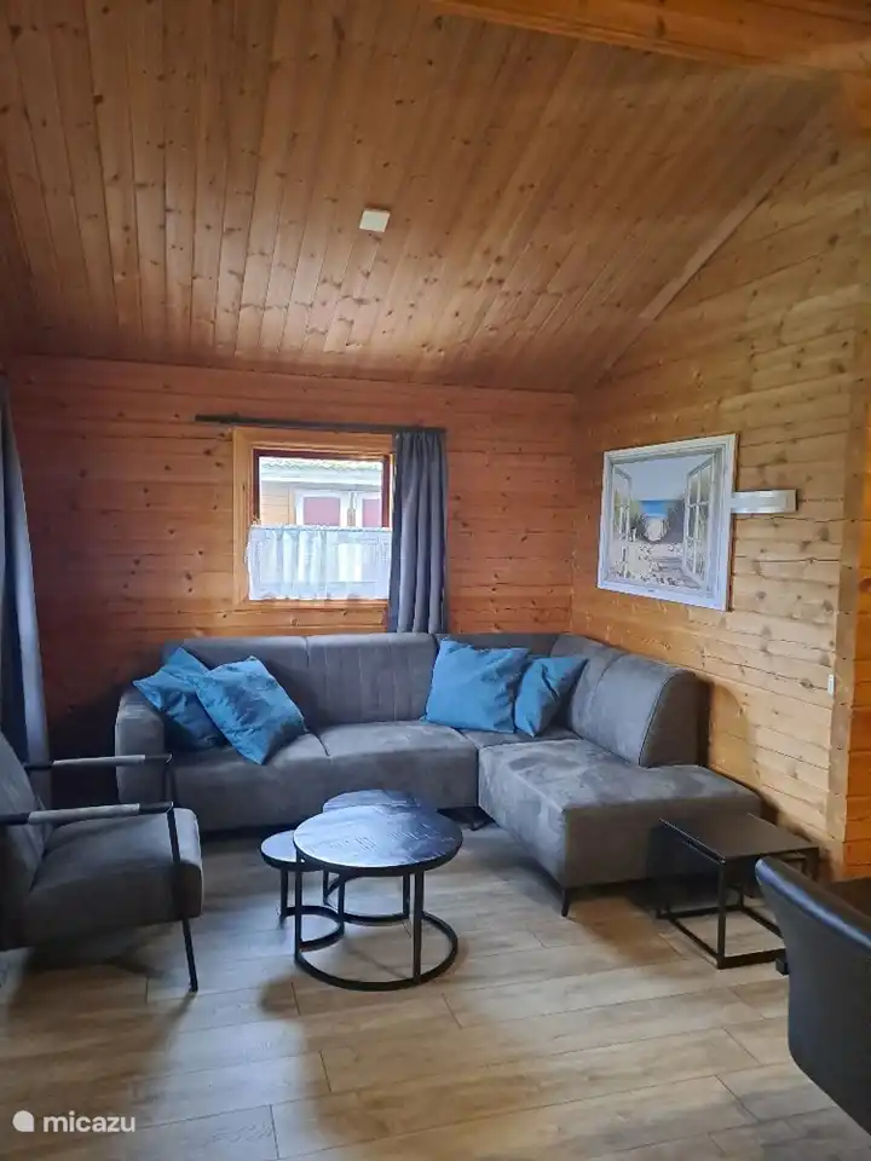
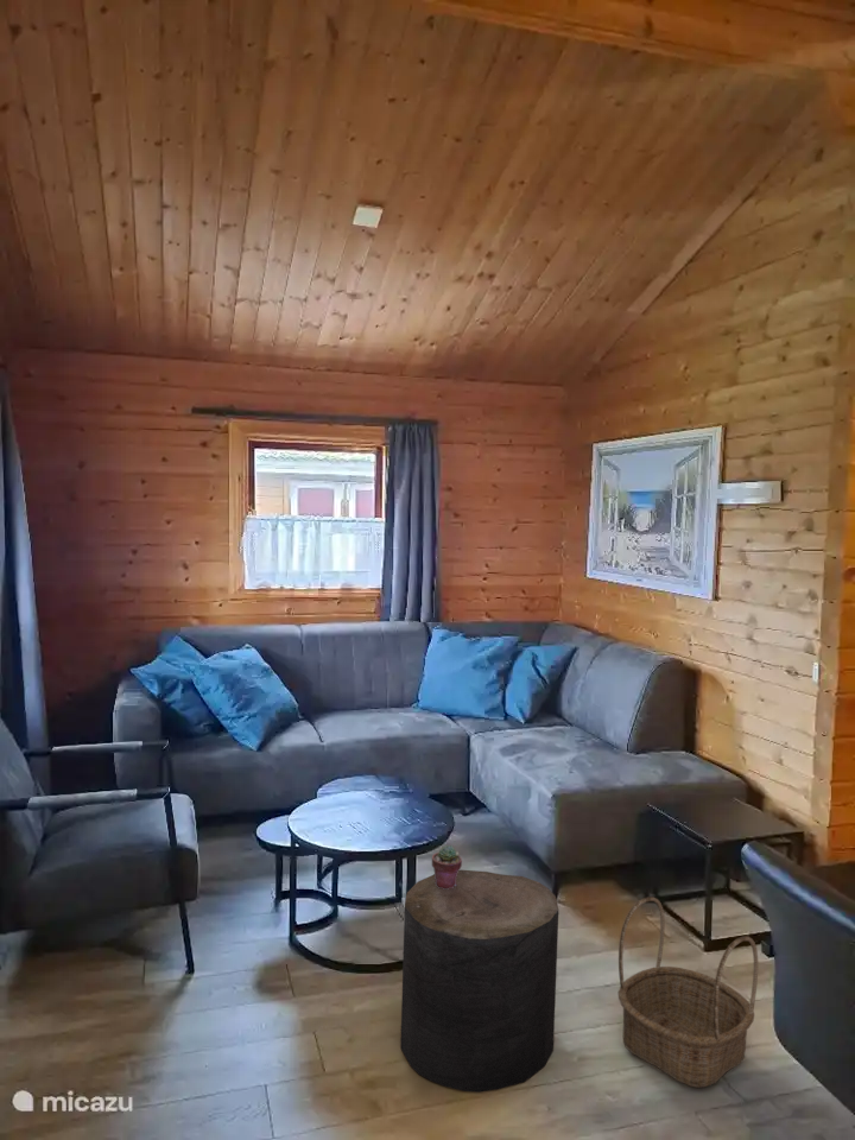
+ potted succulent [431,844,463,889]
+ basket [618,895,759,1089]
+ stool [399,869,559,1094]
